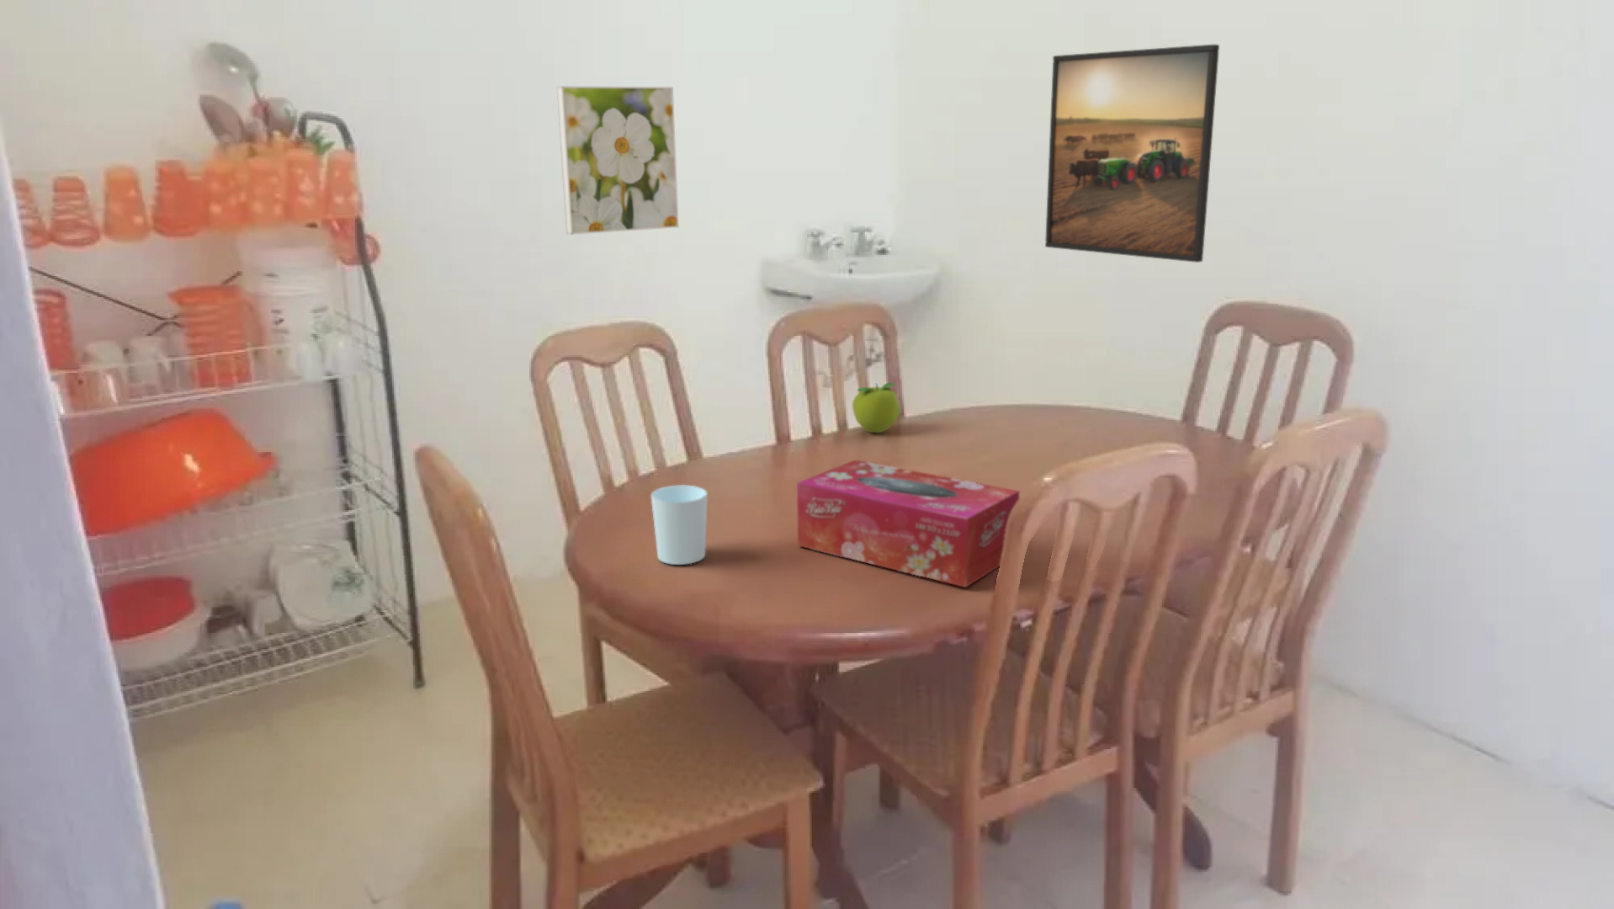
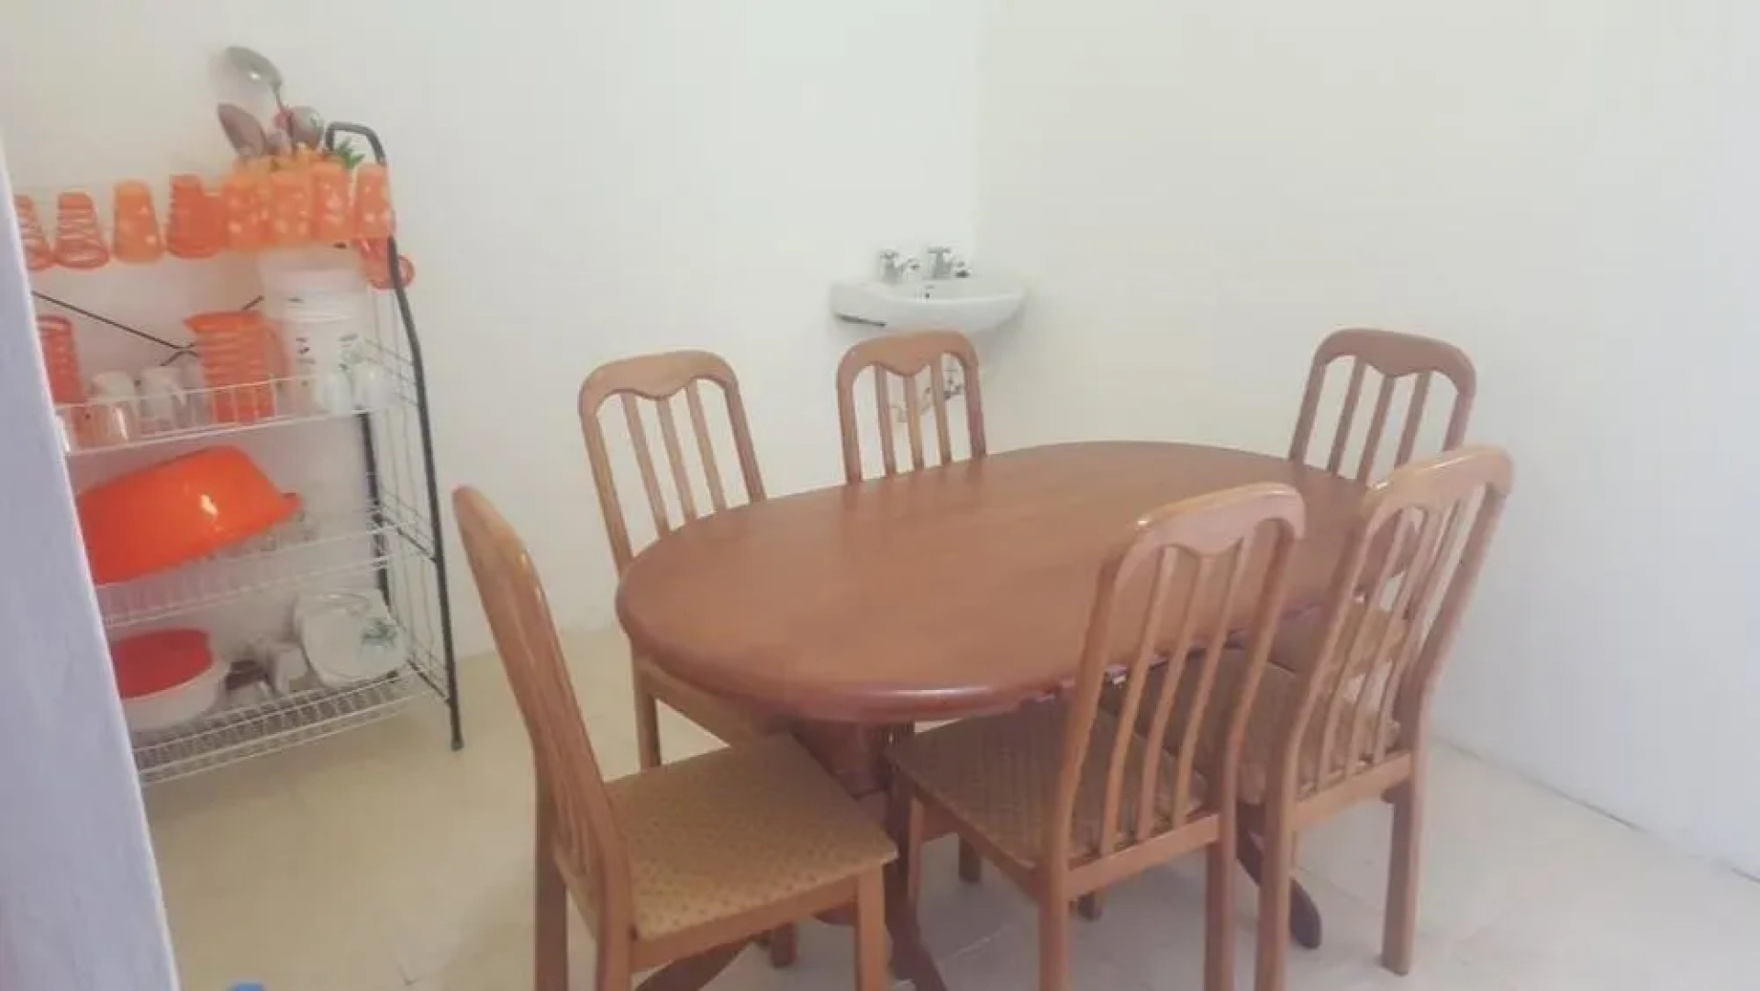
- tissue box [796,460,1021,589]
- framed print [556,85,680,236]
- cup [651,484,708,565]
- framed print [1044,43,1220,264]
- fruit [851,381,901,433]
